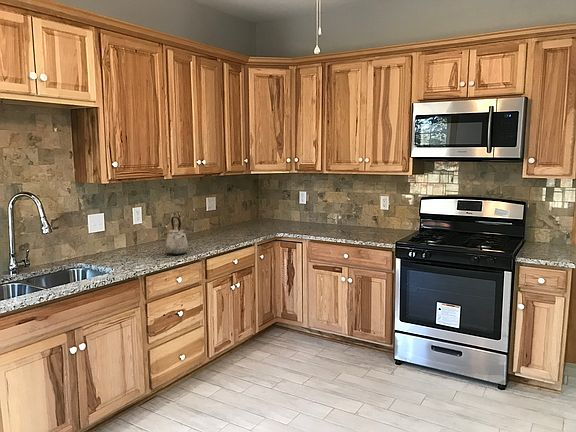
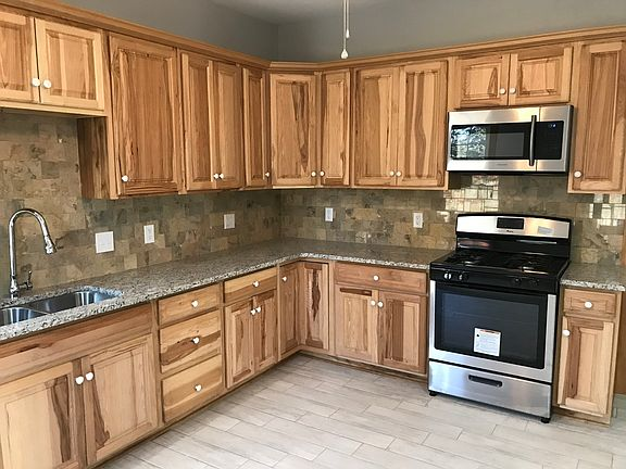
- kettle [165,216,189,256]
